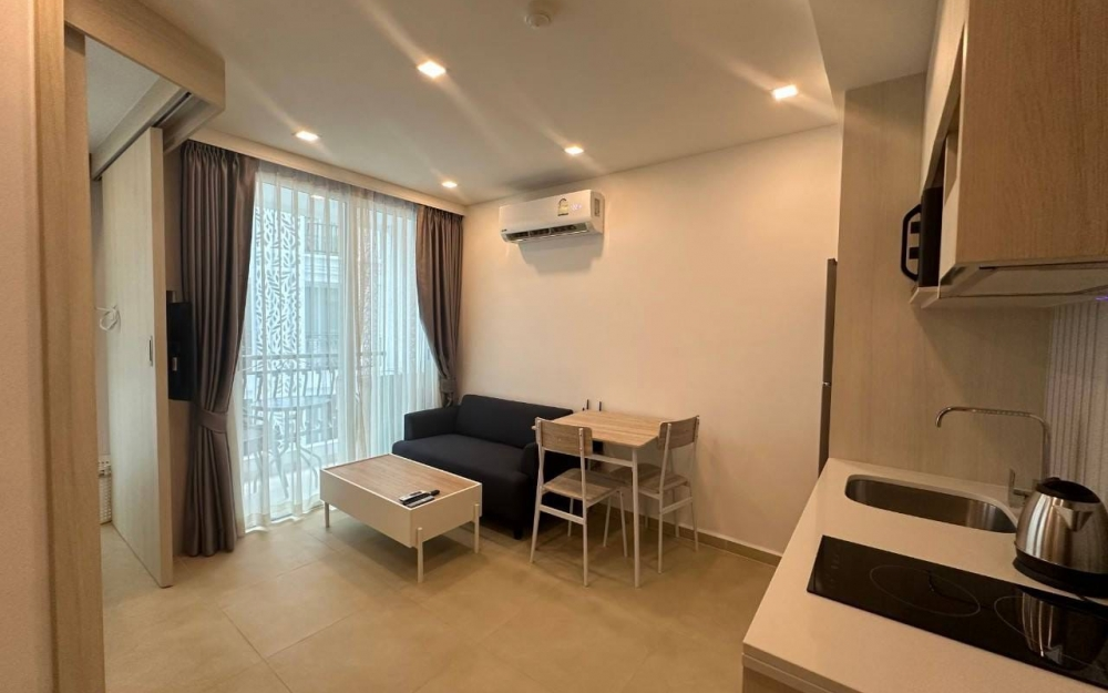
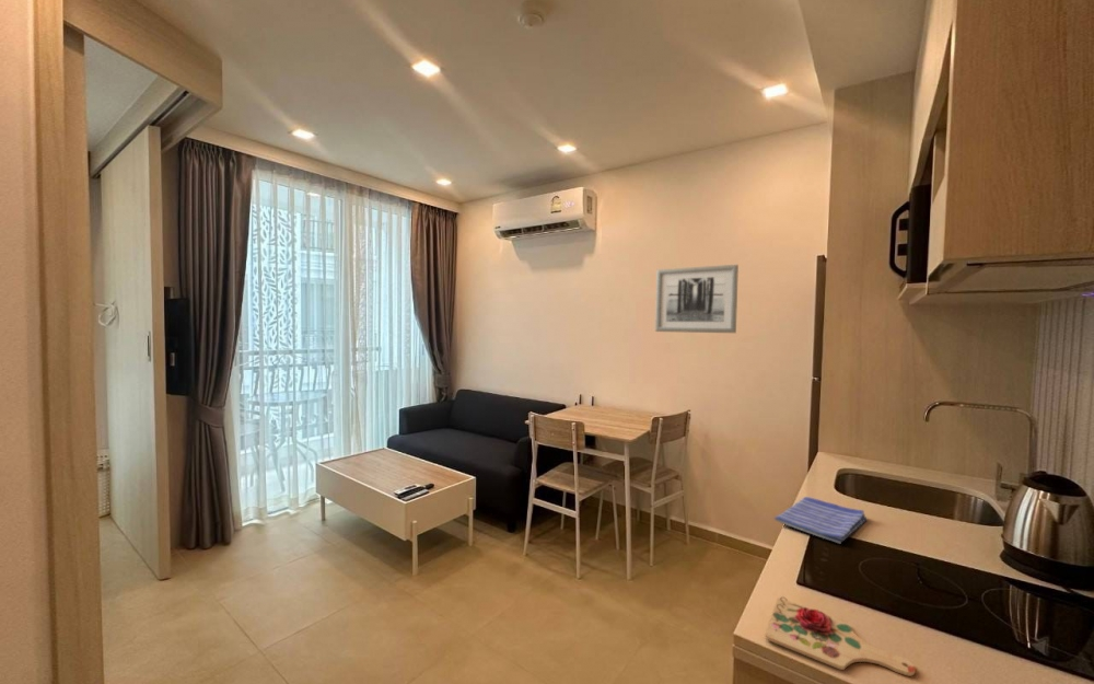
+ wall art [654,264,740,334]
+ cutting board [765,595,917,677]
+ dish towel [773,496,868,545]
